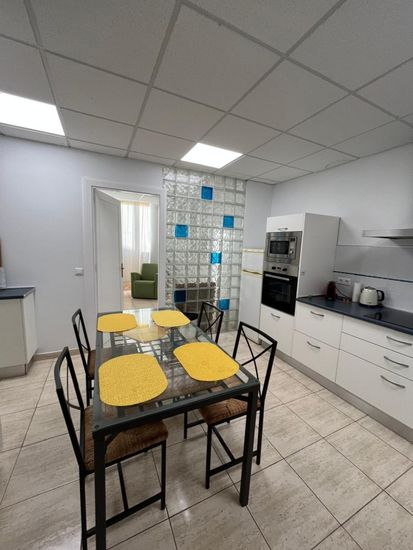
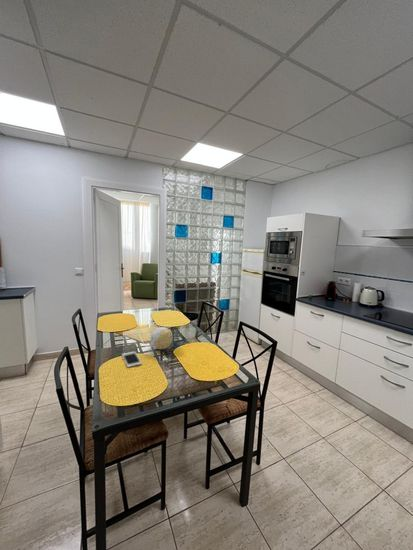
+ decorative ball [149,326,174,350]
+ cell phone [121,350,143,368]
